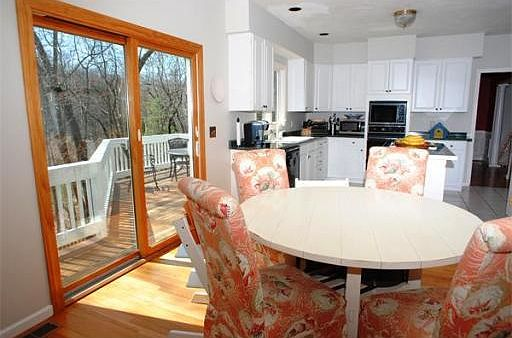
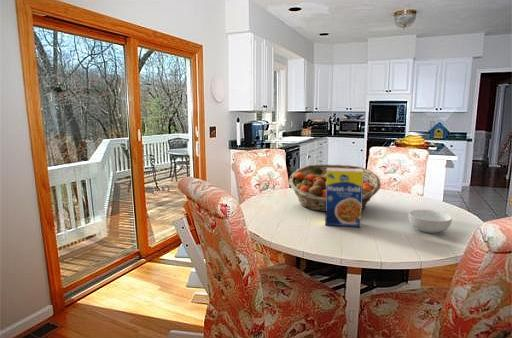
+ cereal bowl [408,209,453,234]
+ legume [324,168,363,228]
+ fruit basket [288,164,382,212]
